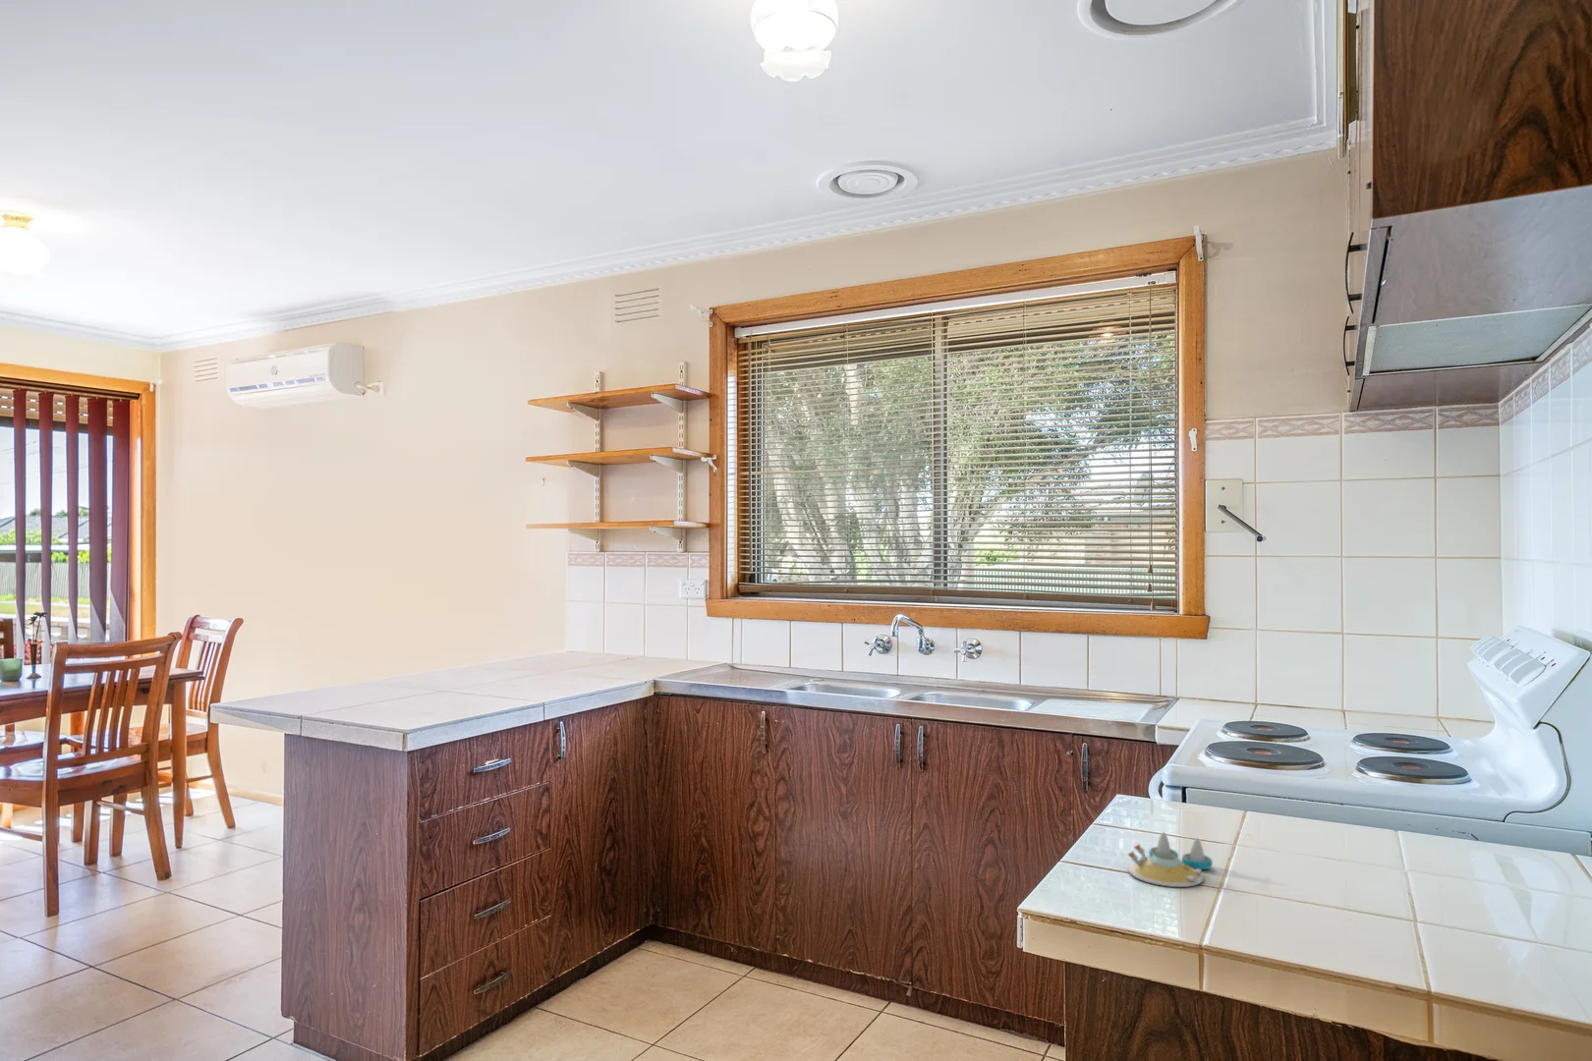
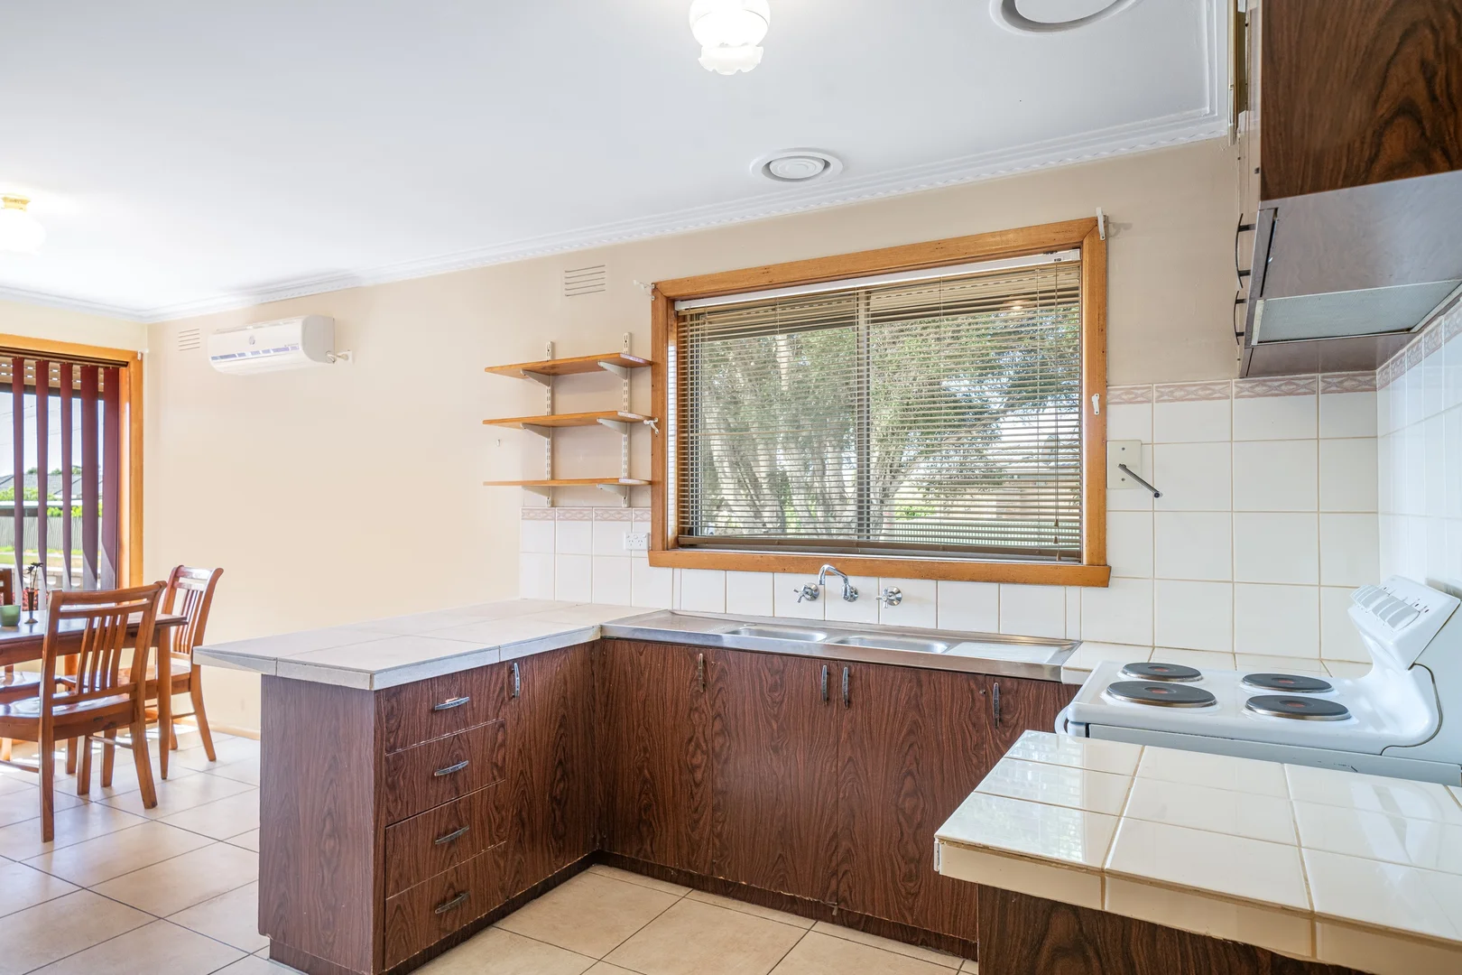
- salt and pepper shaker set [1126,831,1214,888]
